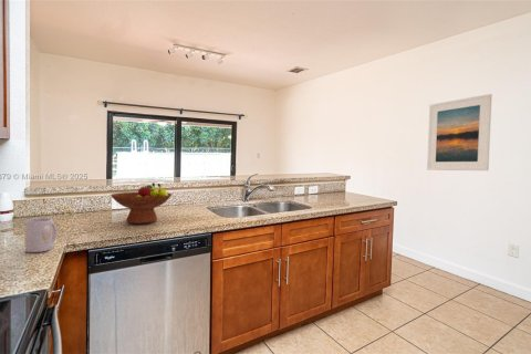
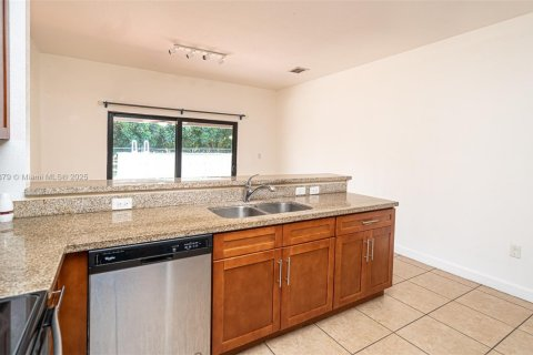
- mug [24,217,58,253]
- fruit bowl [110,181,174,225]
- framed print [426,93,493,171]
